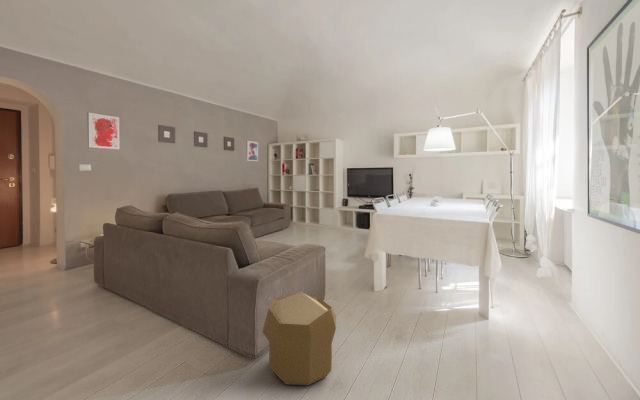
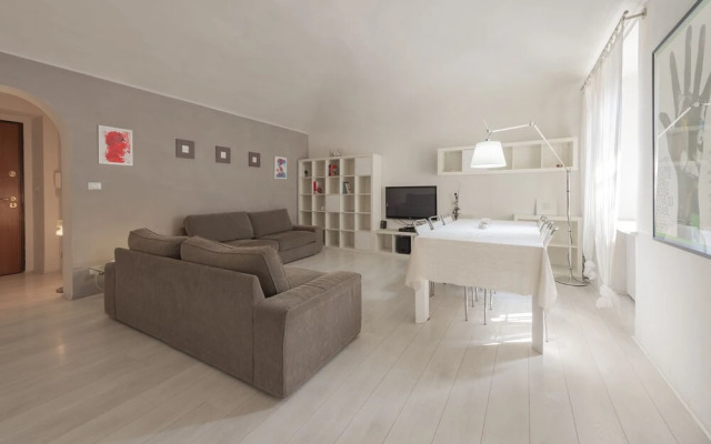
- pouf [261,291,337,386]
